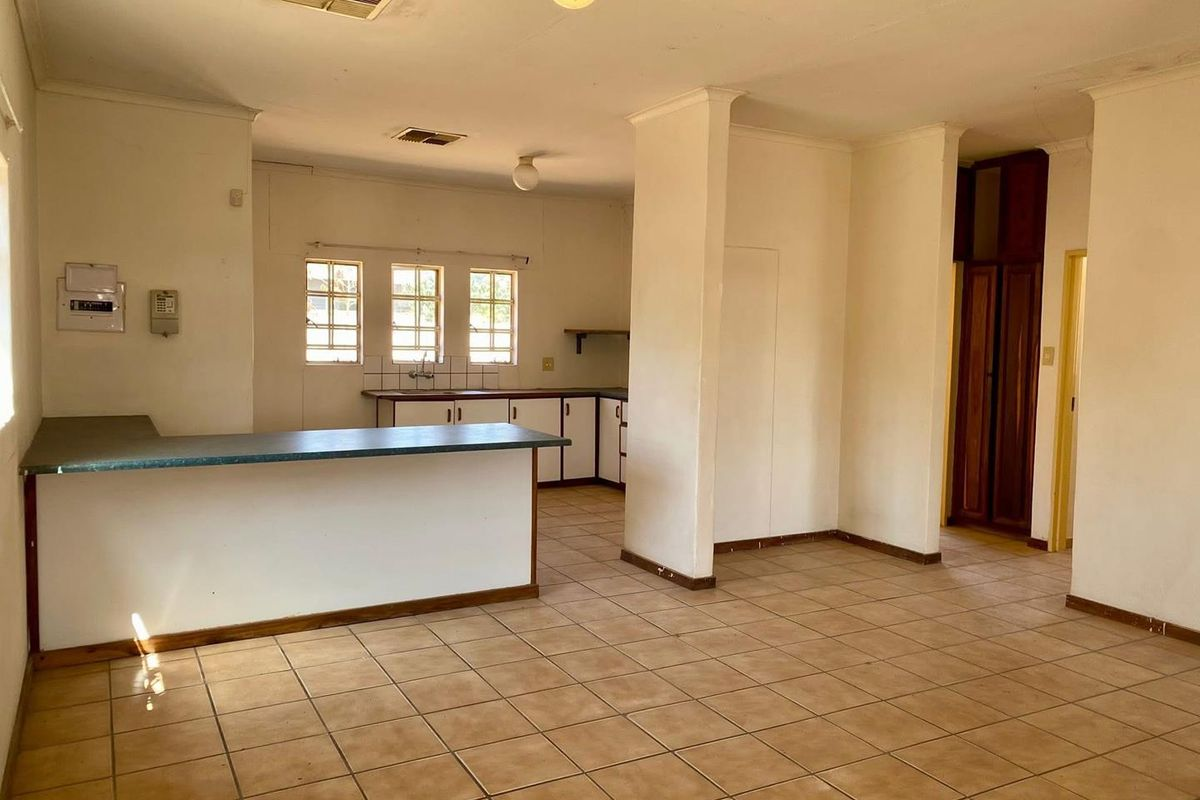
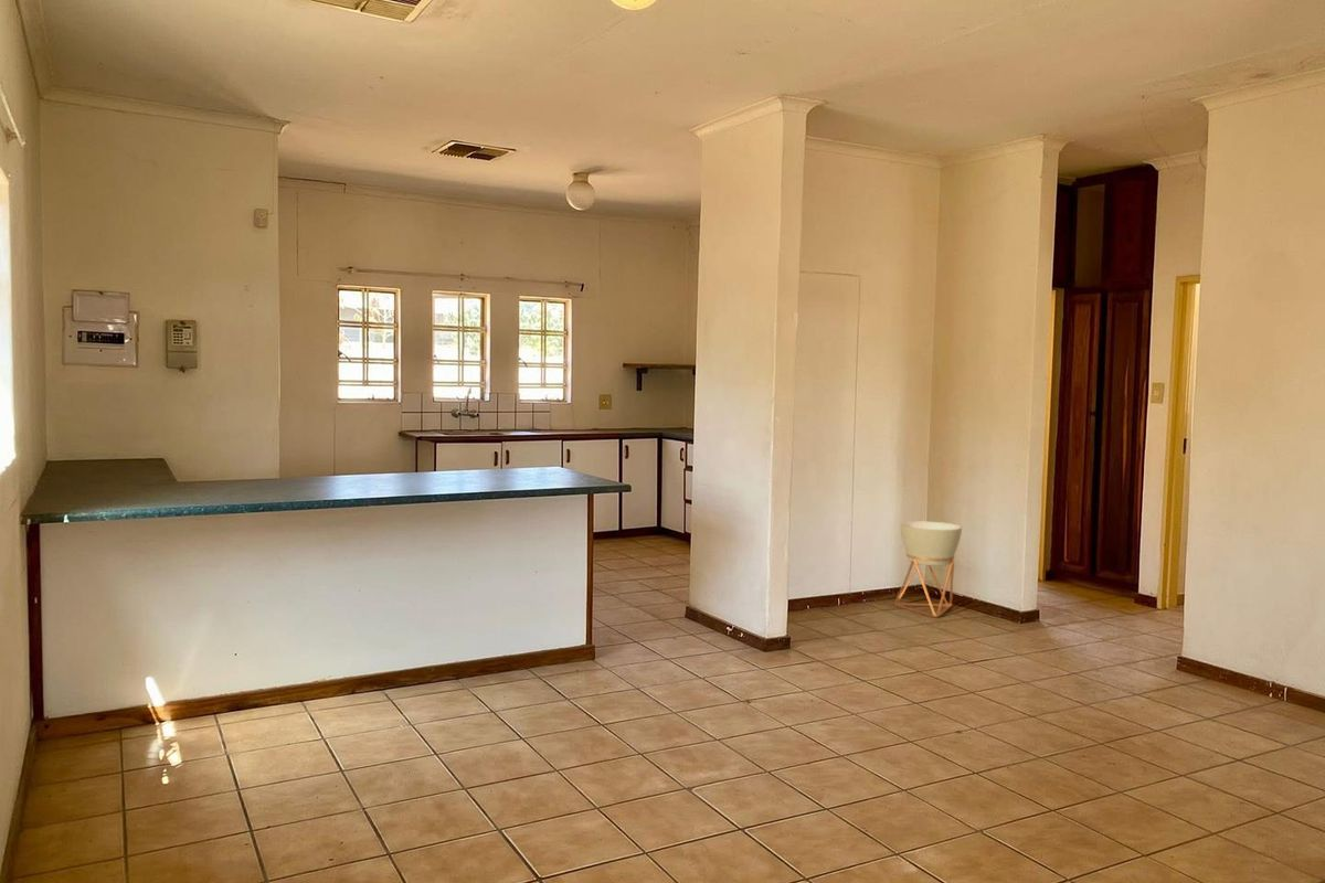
+ planter [894,521,963,618]
